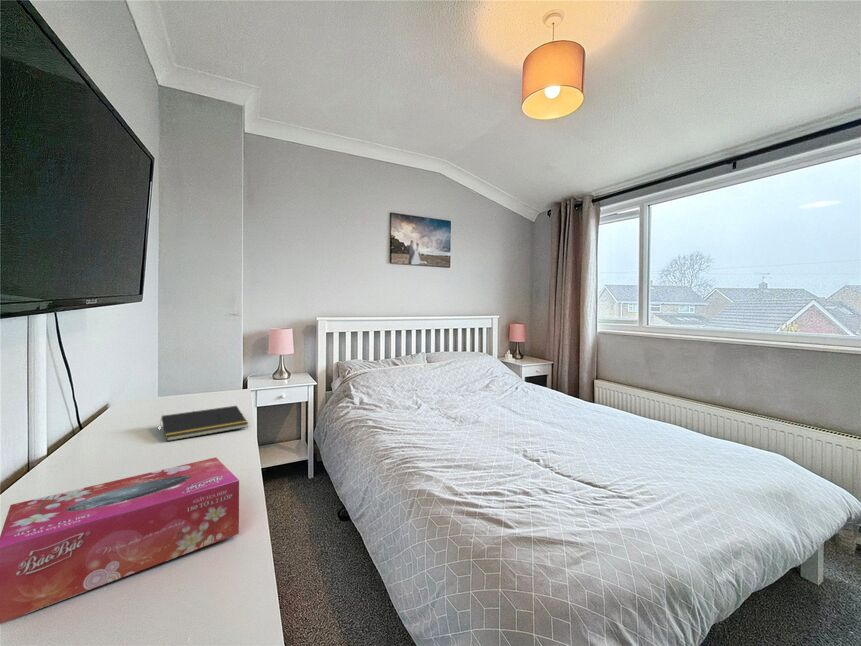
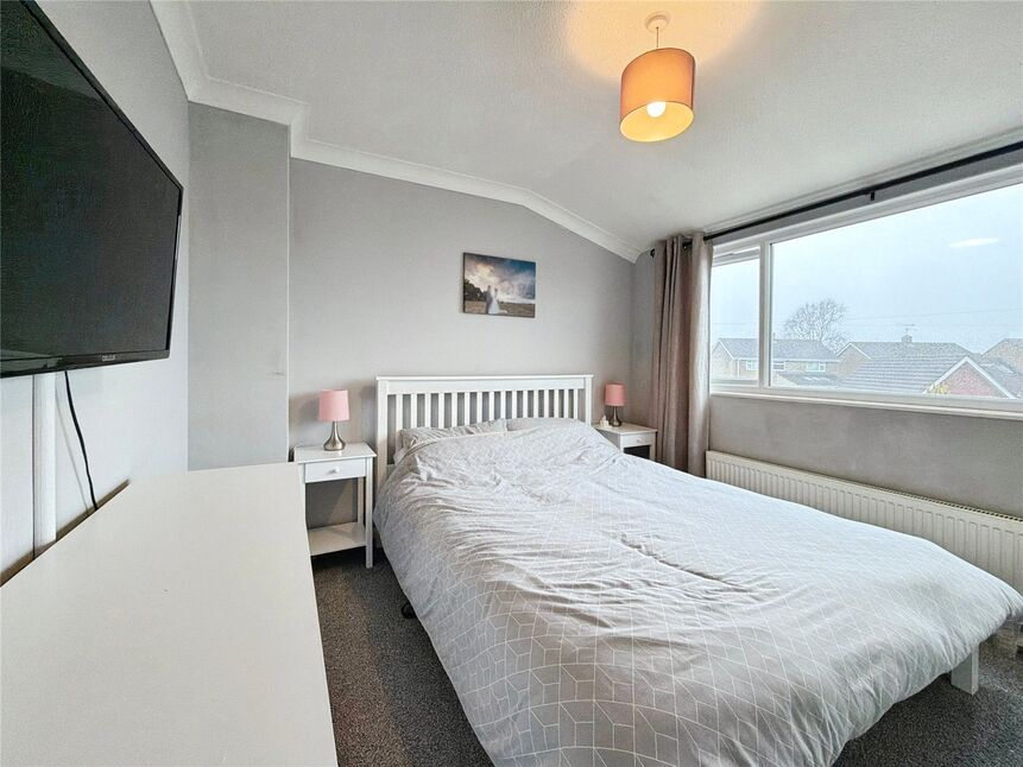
- tissue box [0,456,240,625]
- notepad [159,405,249,442]
